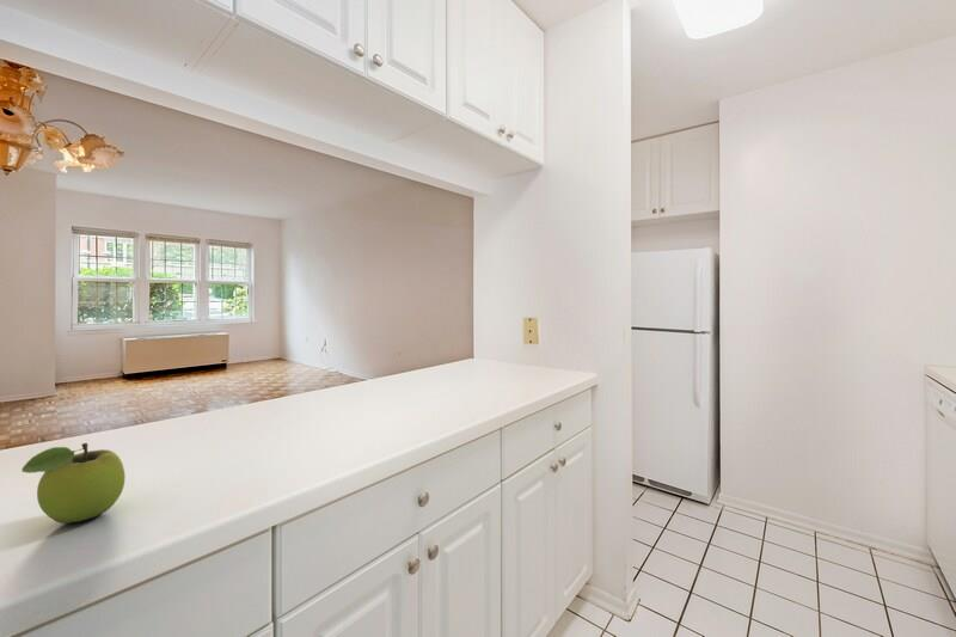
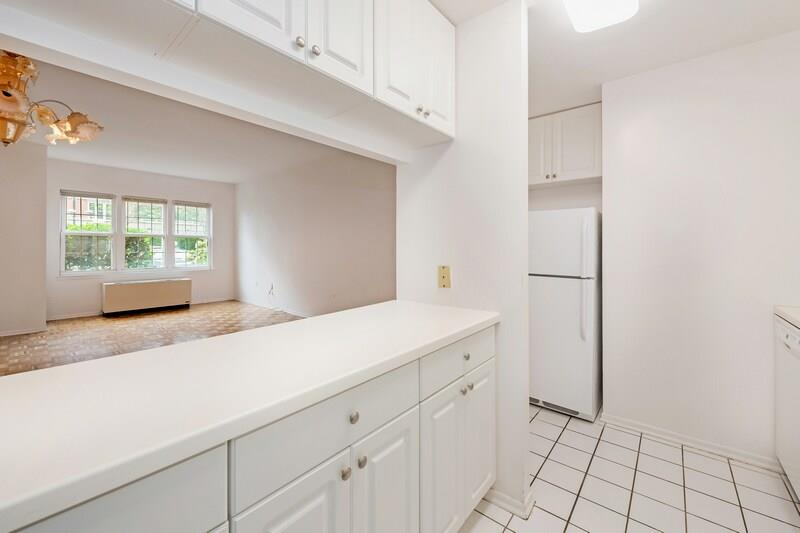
- fruit [20,442,127,525]
